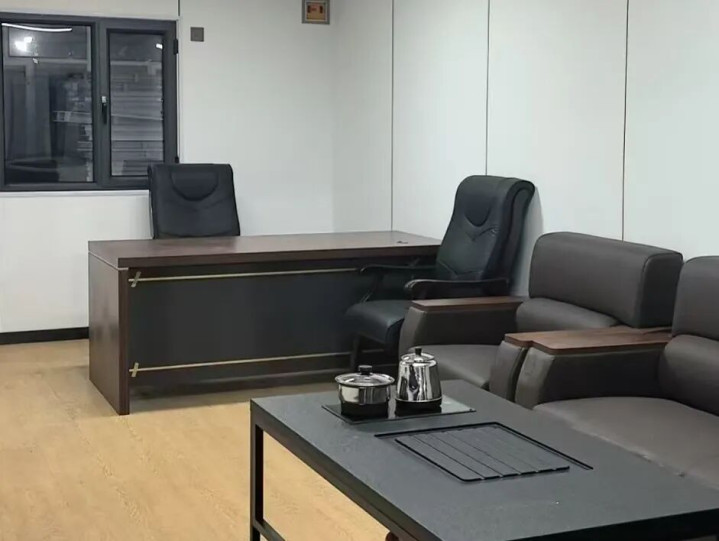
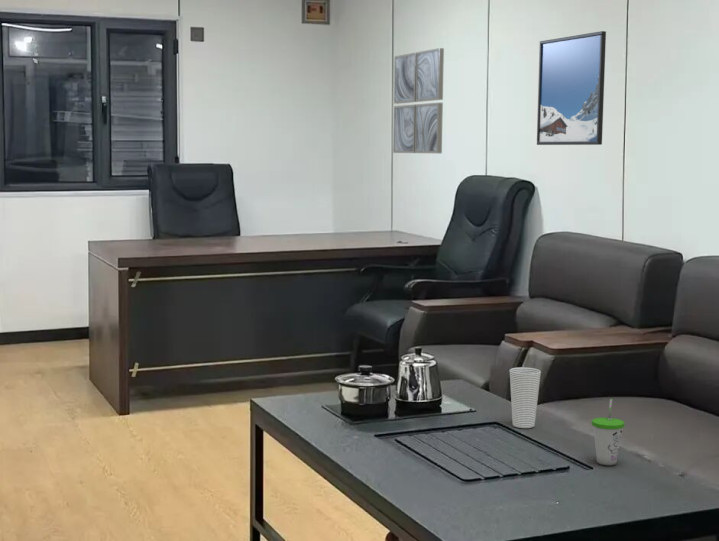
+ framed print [536,30,607,146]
+ cup [591,398,626,466]
+ cup [509,366,542,429]
+ wall art [392,47,445,154]
